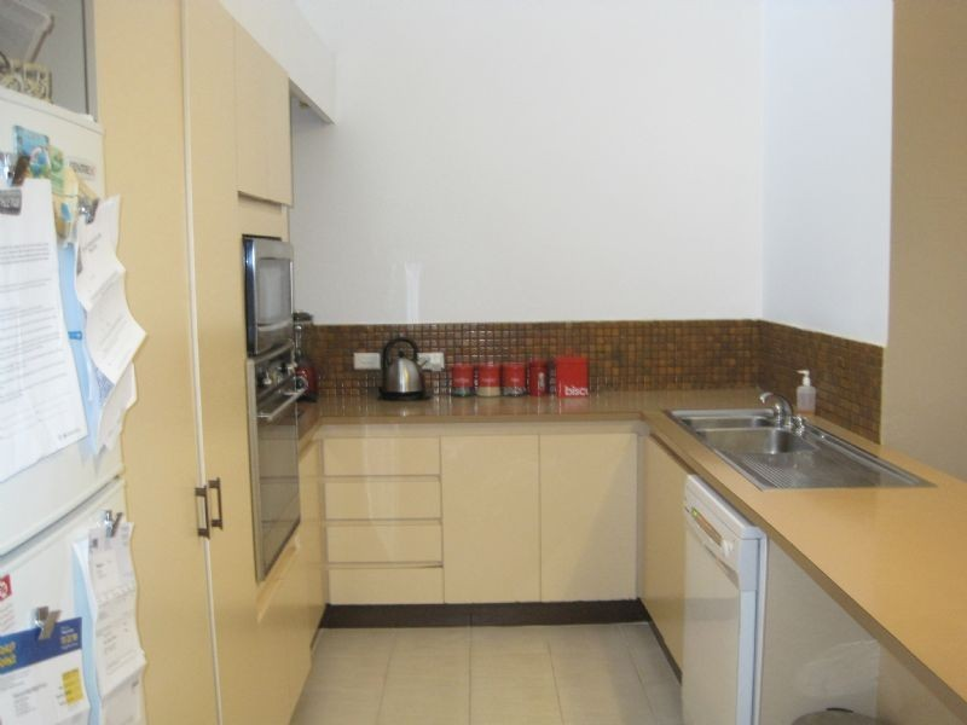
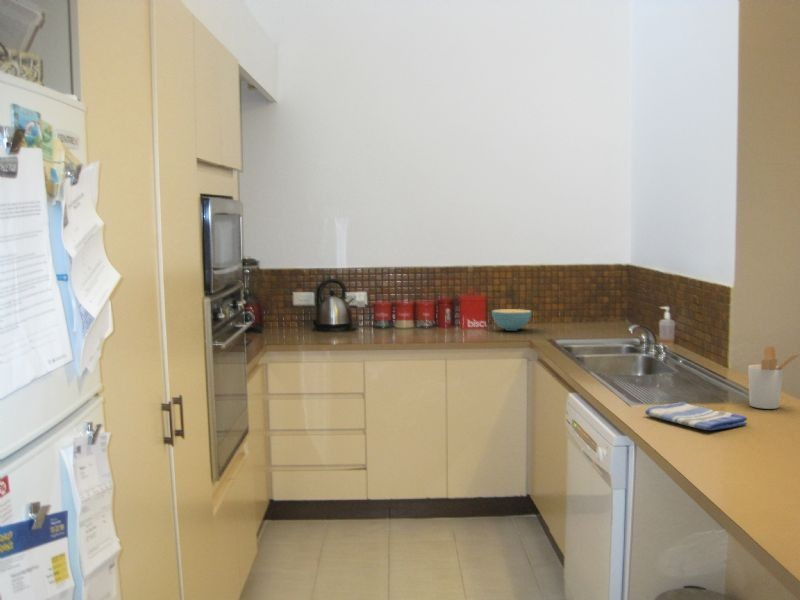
+ utensil holder [747,345,800,410]
+ cereal bowl [491,308,533,332]
+ dish towel [644,401,748,431]
